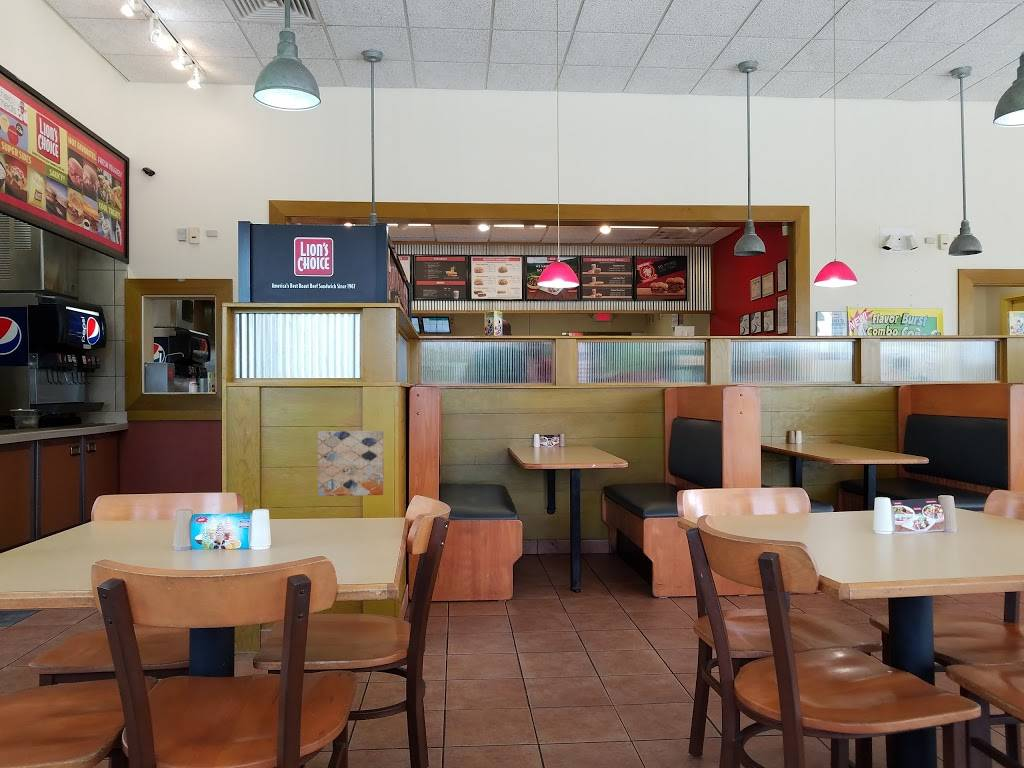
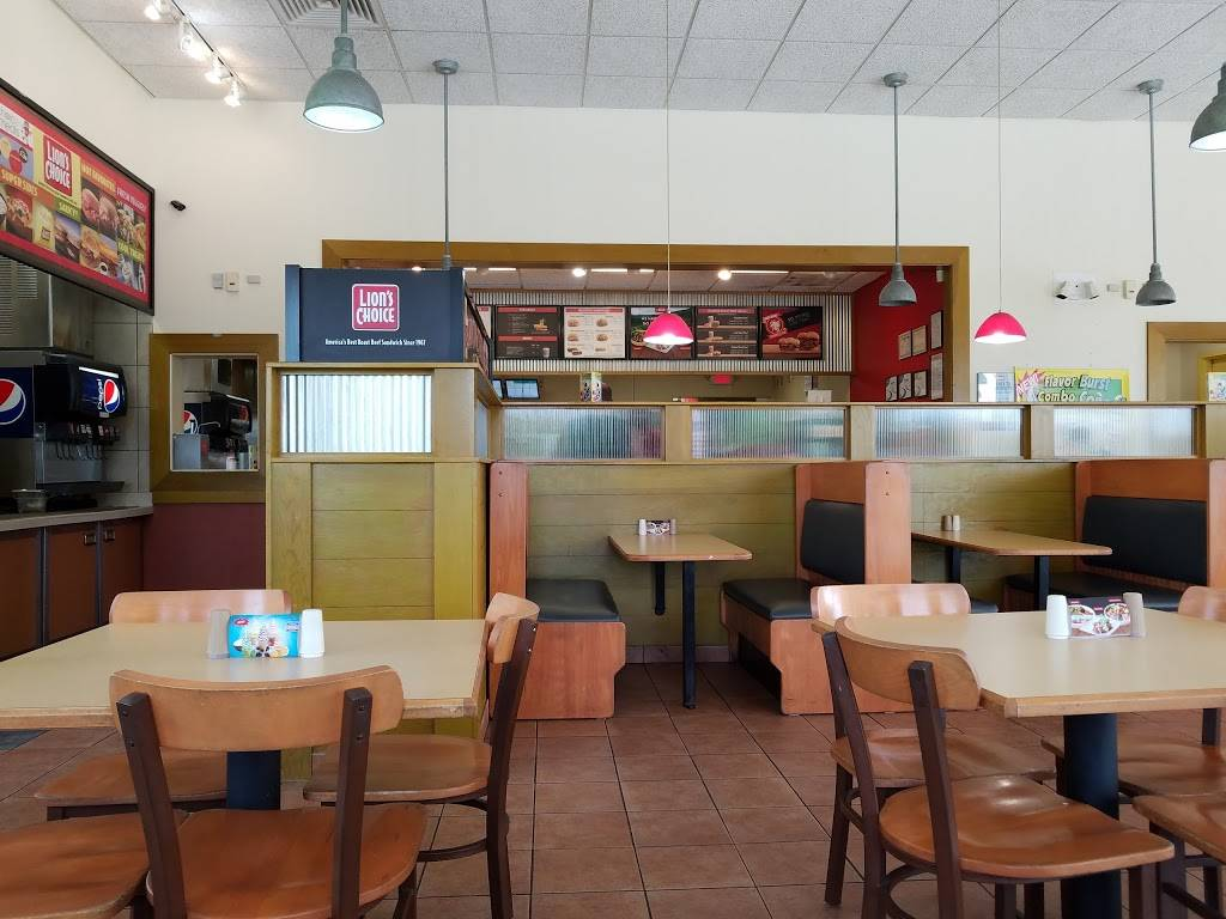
- wall art [317,430,385,497]
